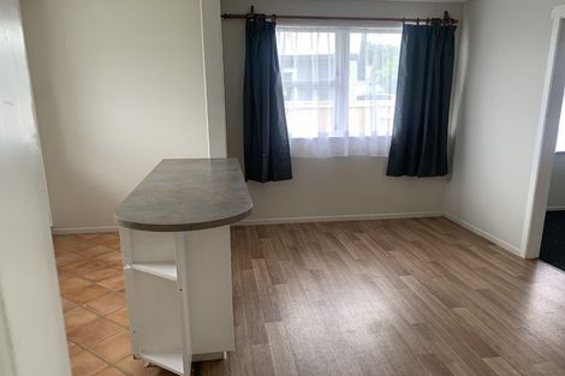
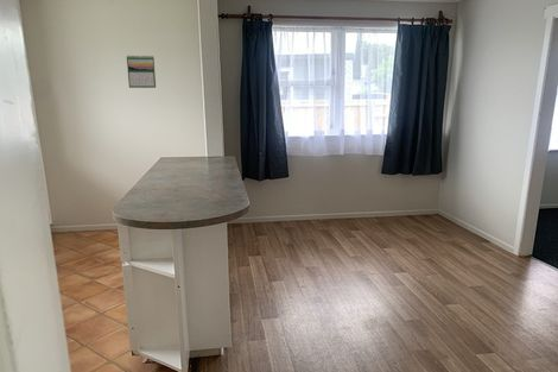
+ calendar [126,53,157,89]
